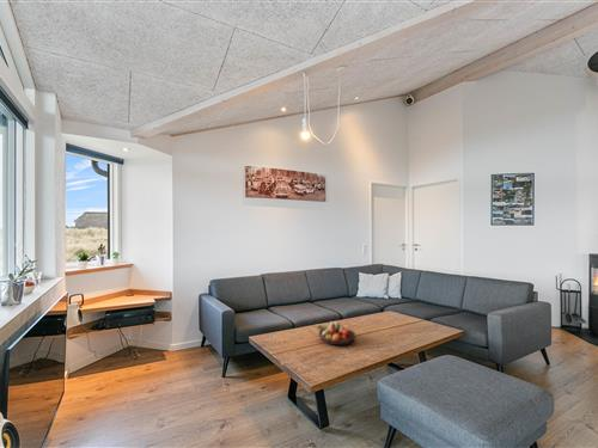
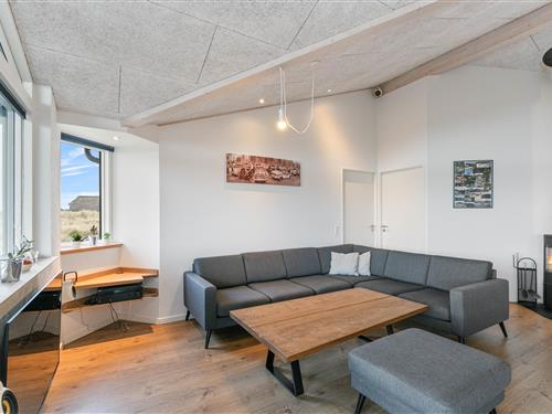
- fruit bowl [315,320,356,346]
